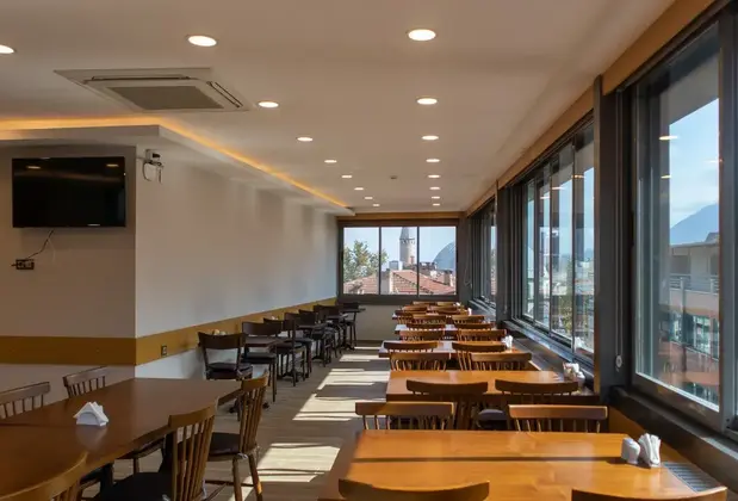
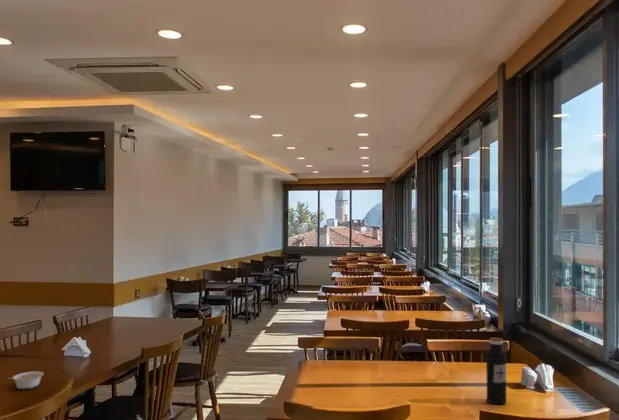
+ water bottle [485,337,507,405]
+ legume [8,370,45,390]
